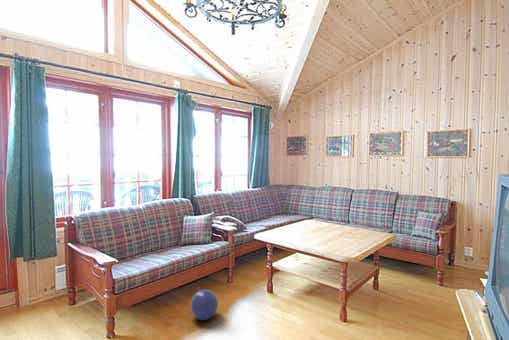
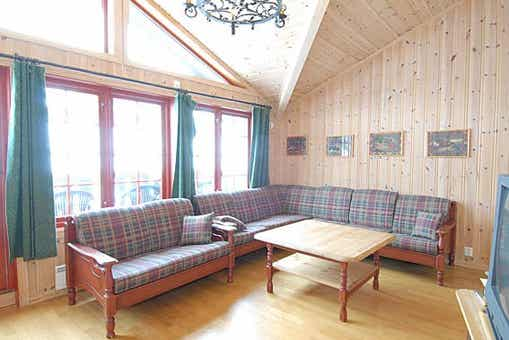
- ball [190,289,219,321]
